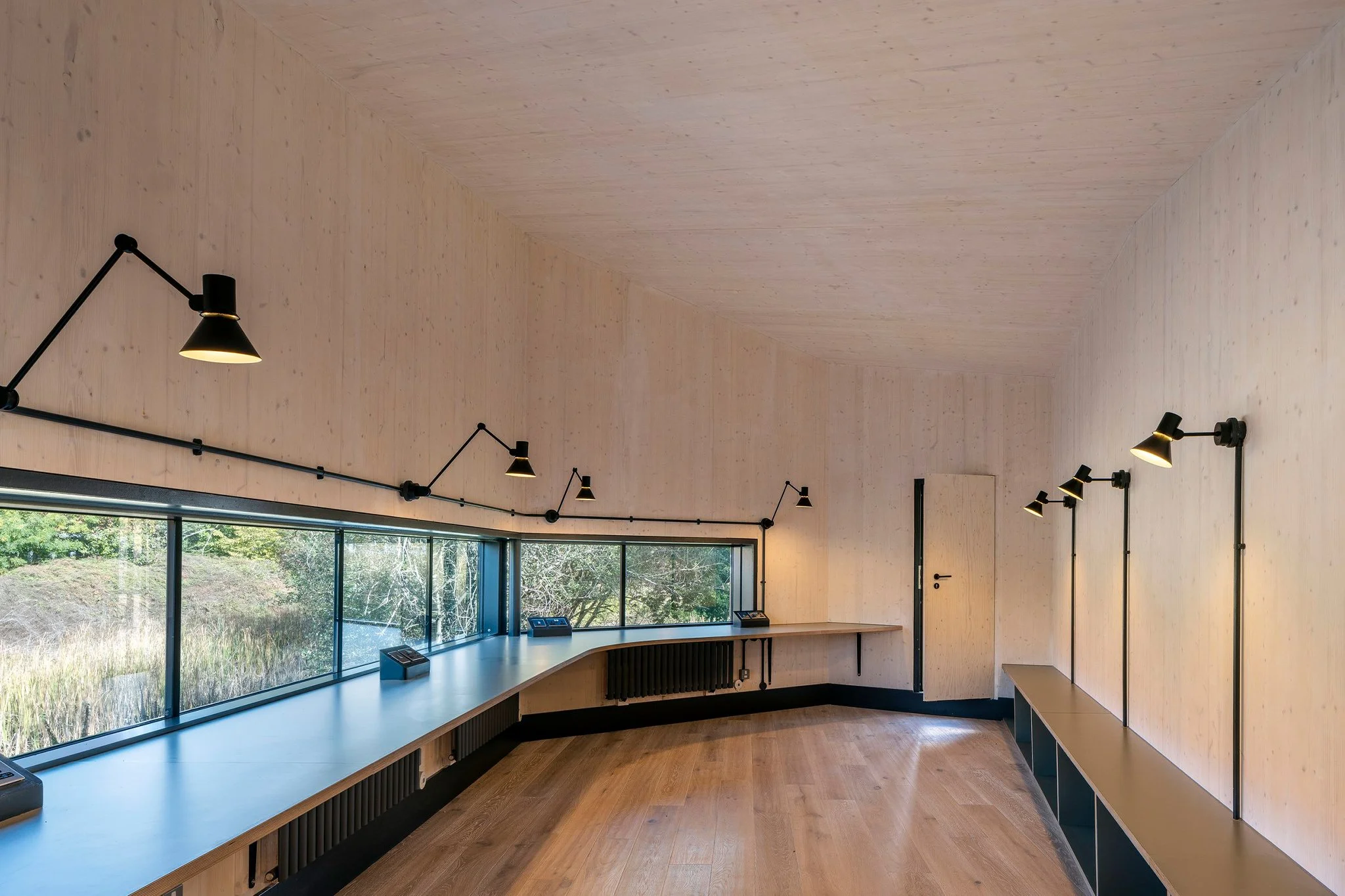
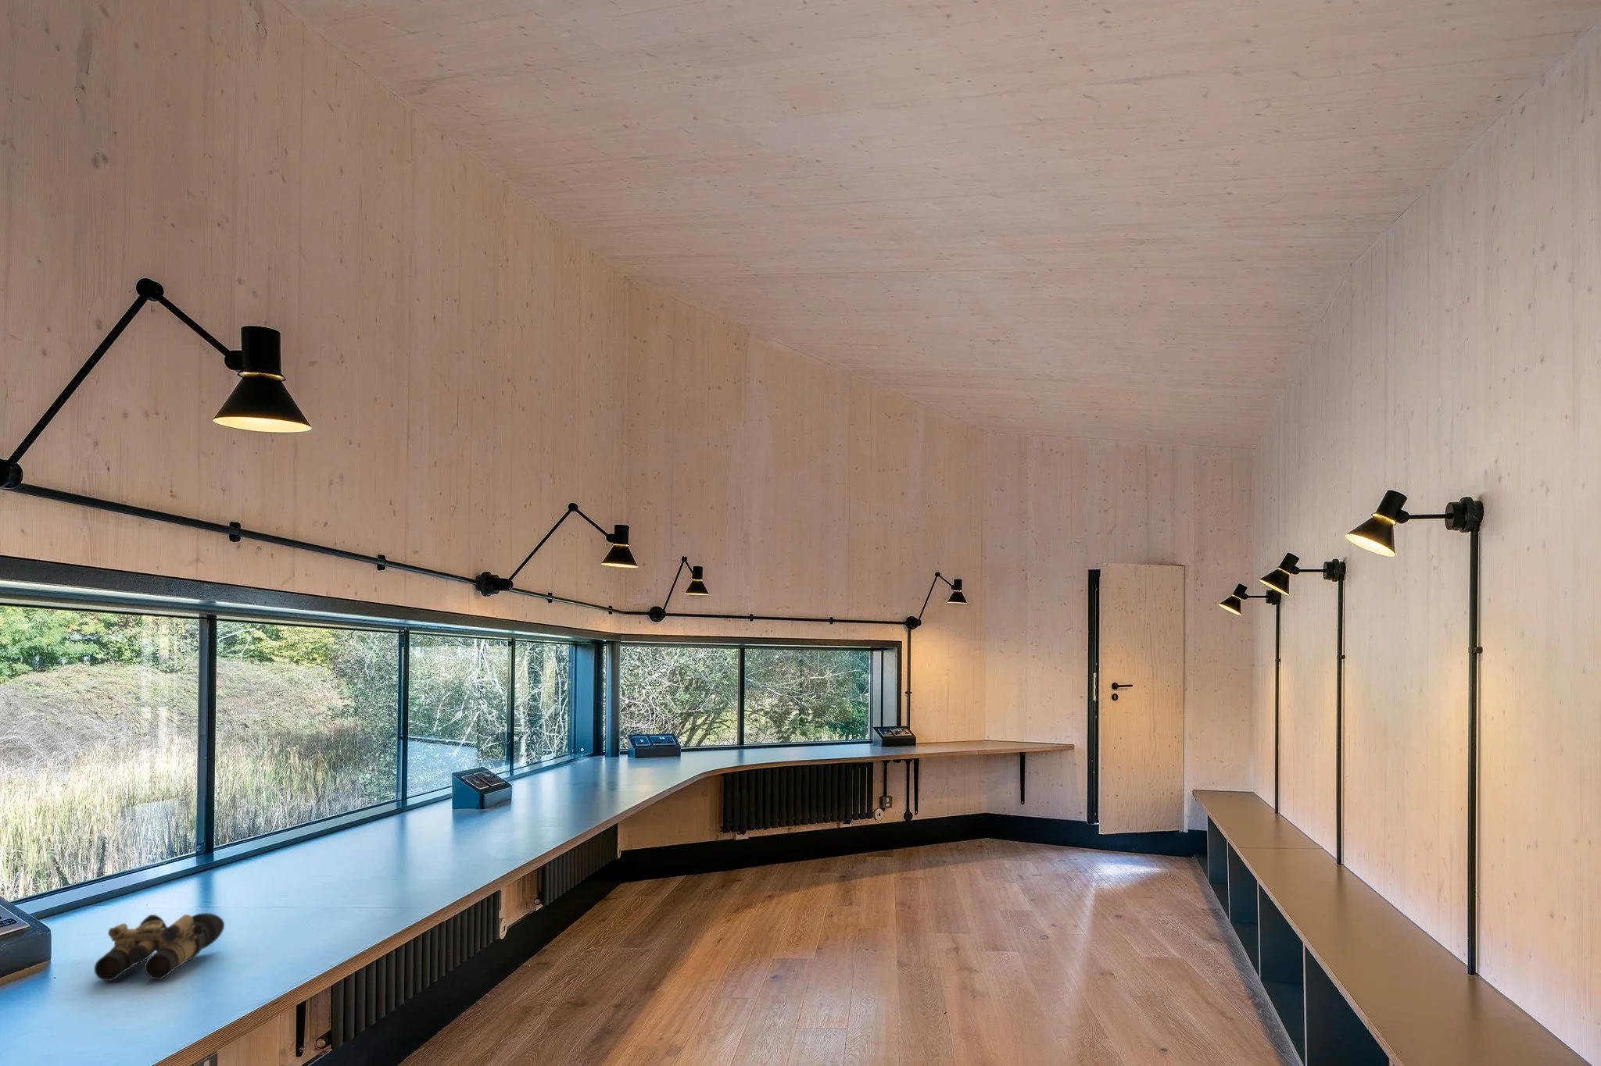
+ binoculars [94,913,225,983]
